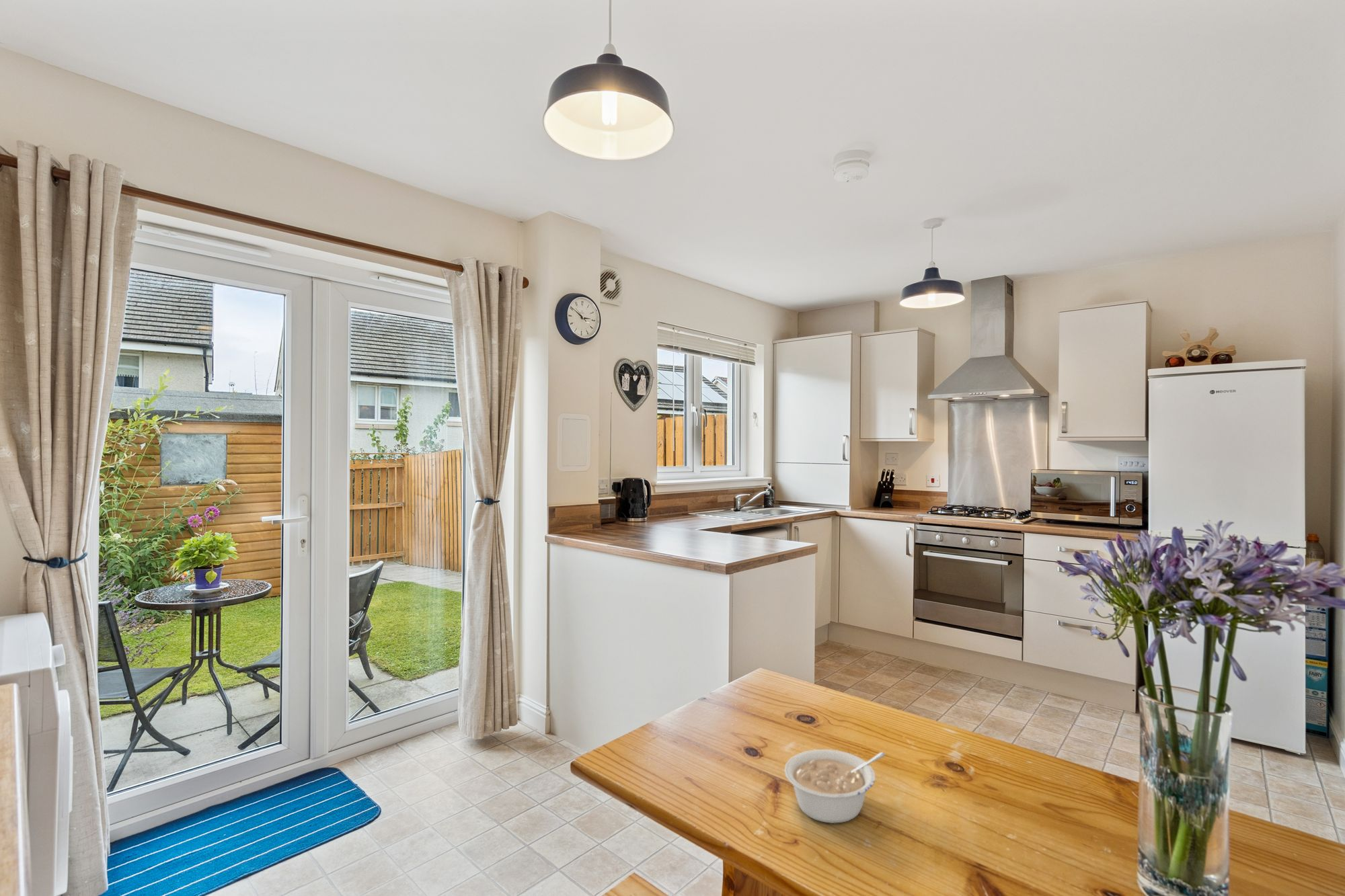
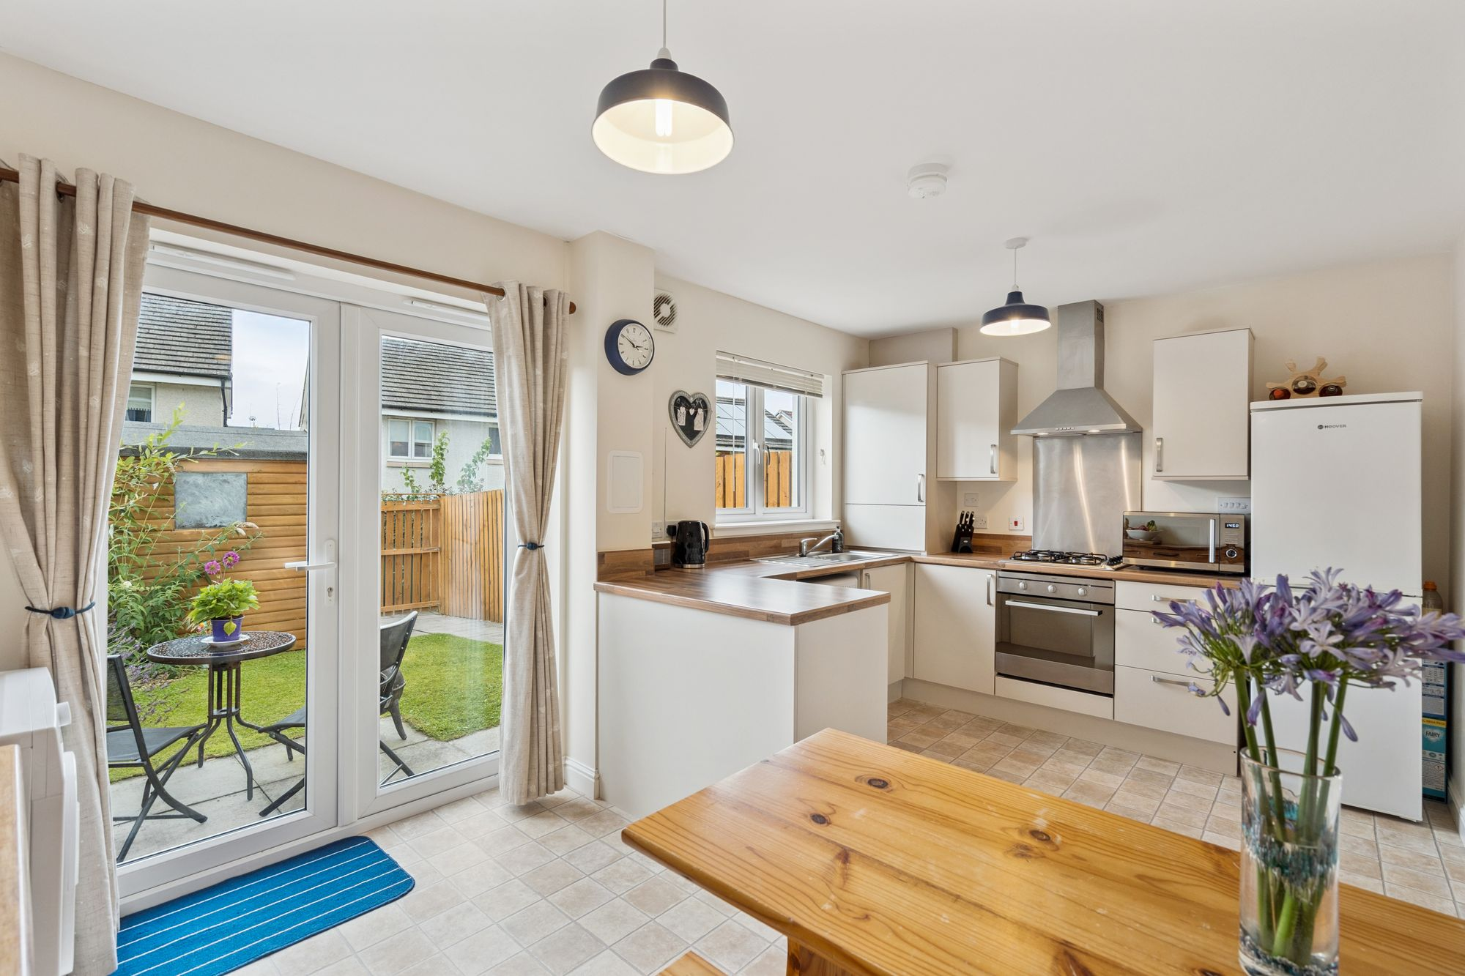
- legume [783,749,886,824]
